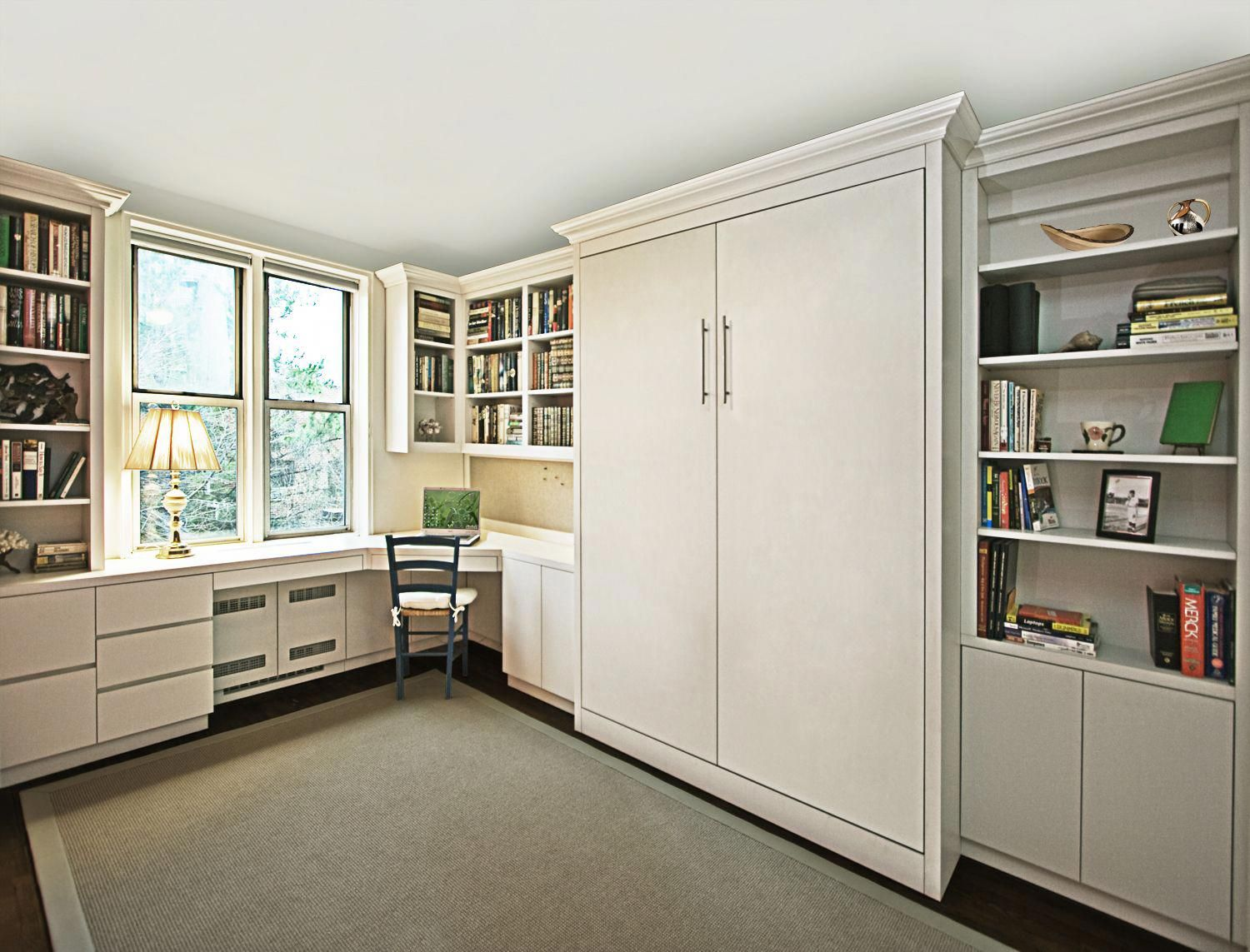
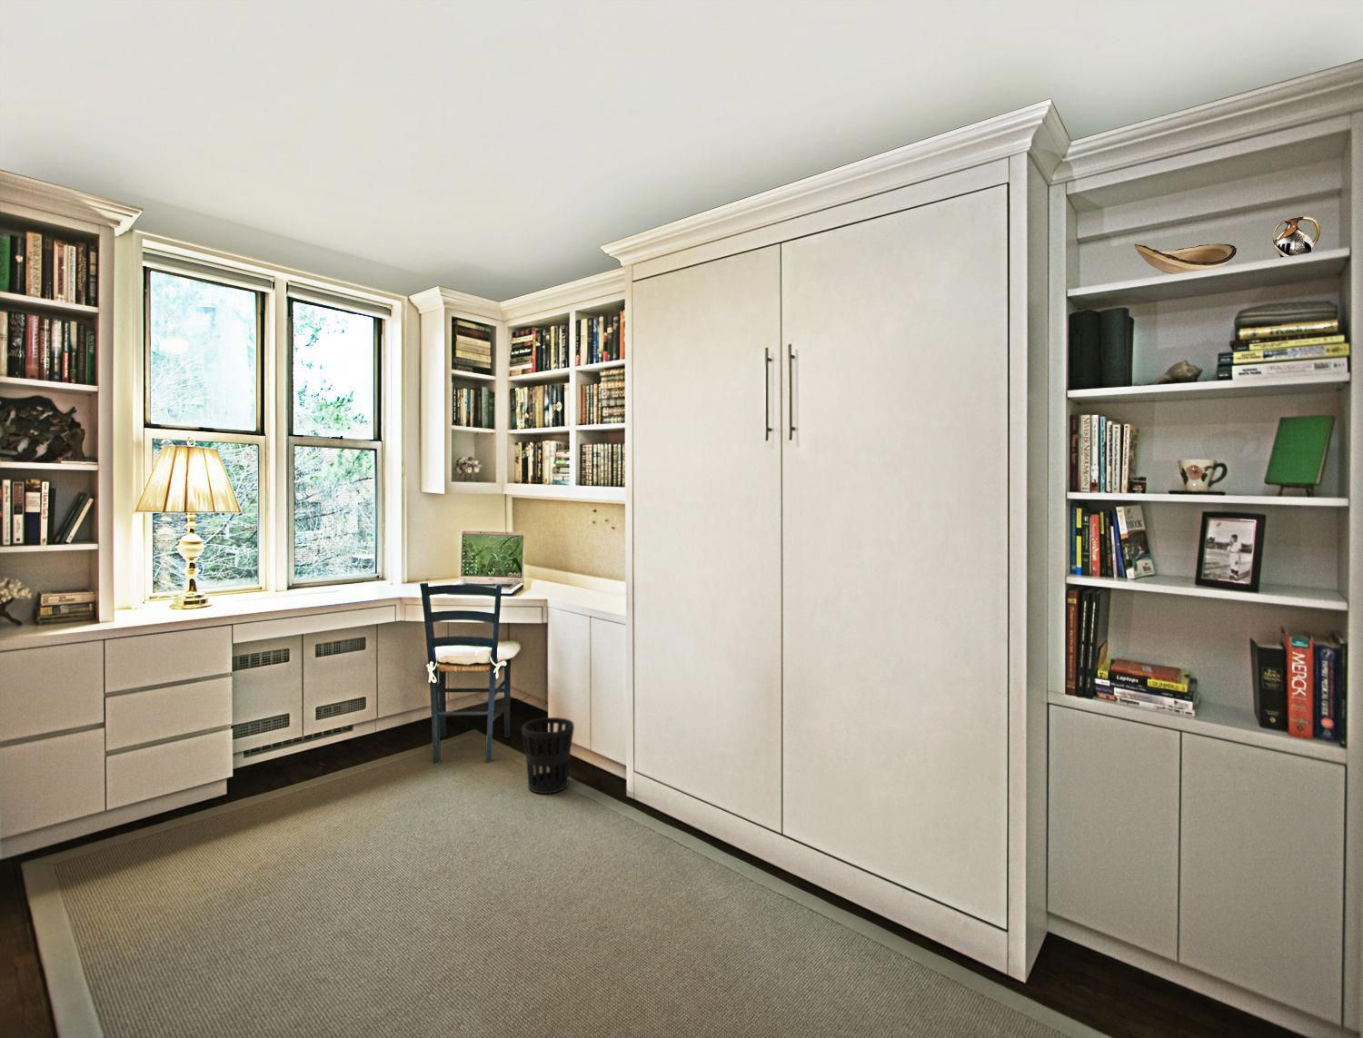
+ wastebasket [521,716,575,795]
